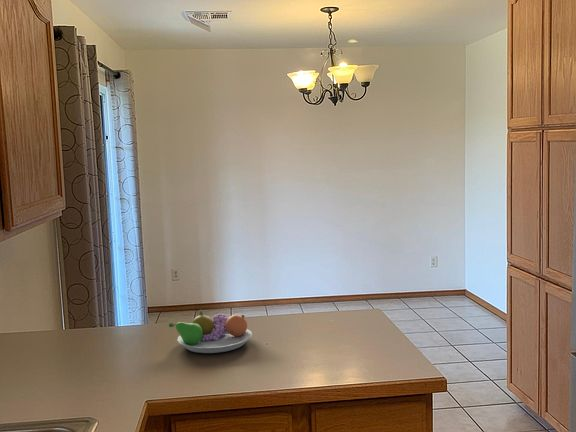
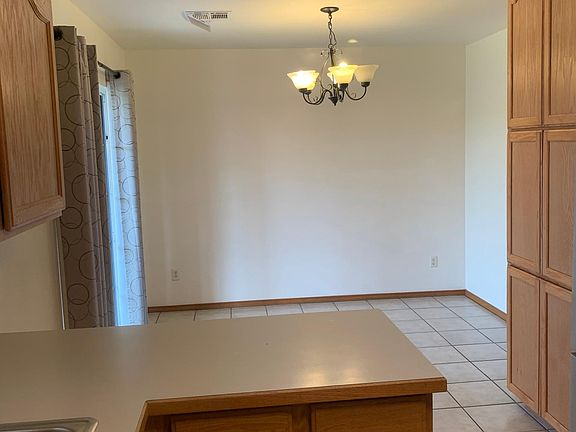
- fruit bowl [168,309,253,354]
